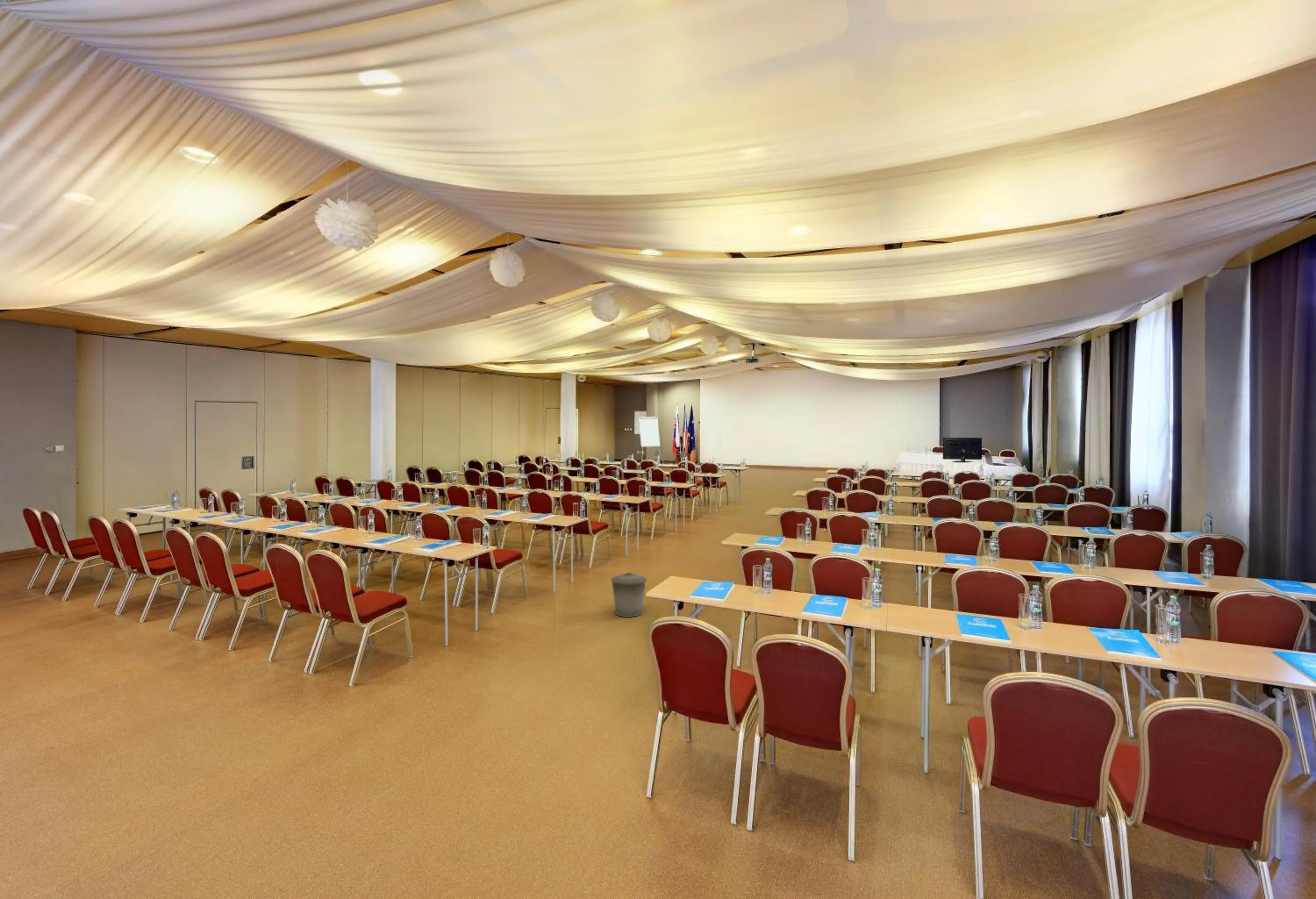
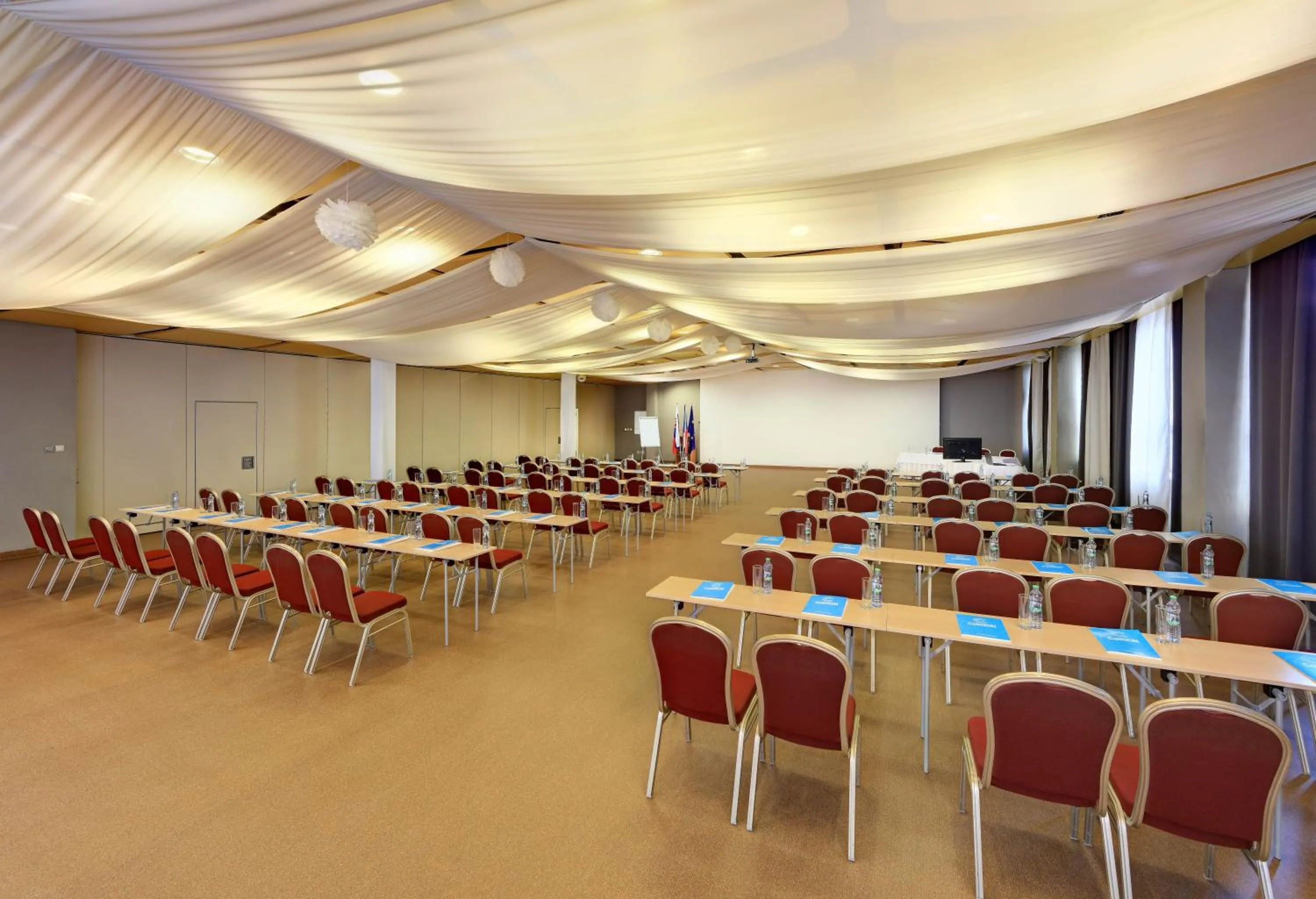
- trash can [611,572,647,617]
